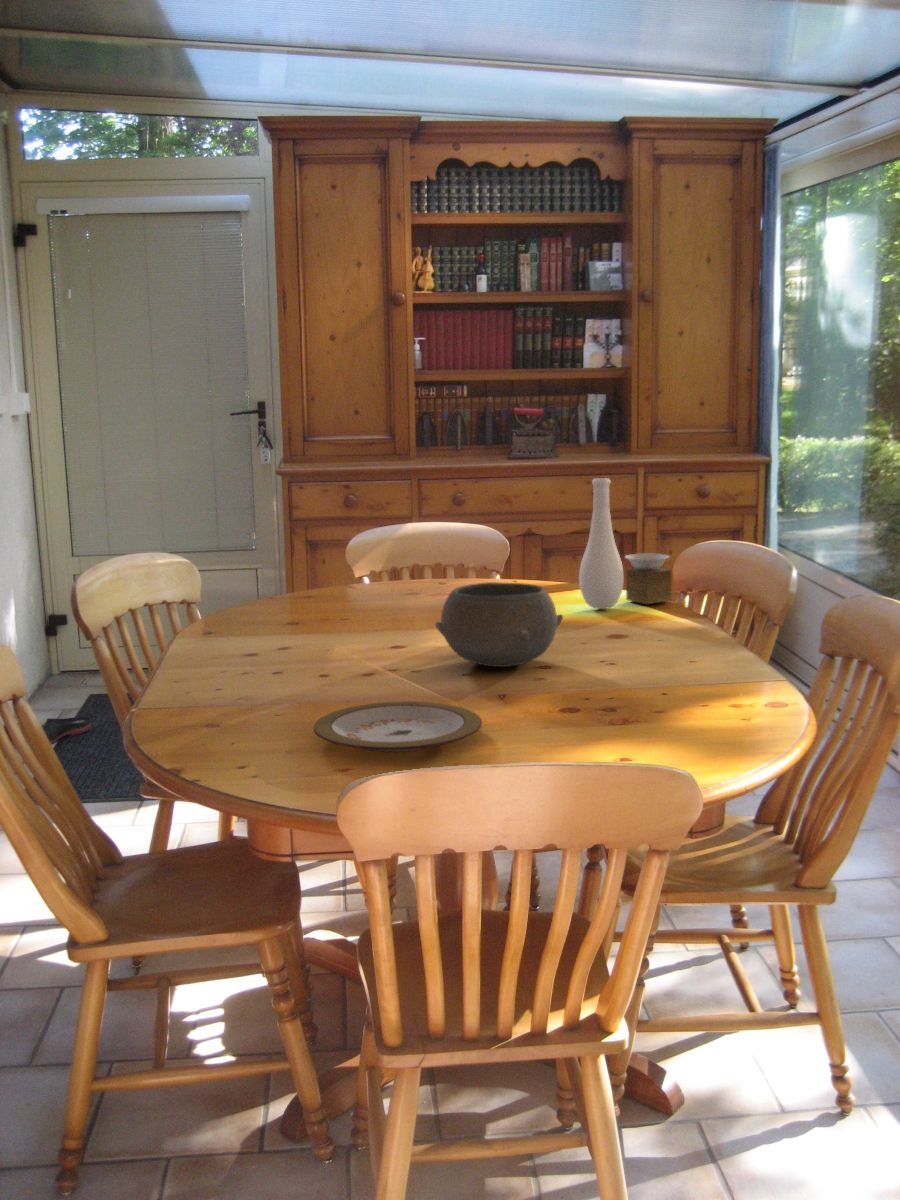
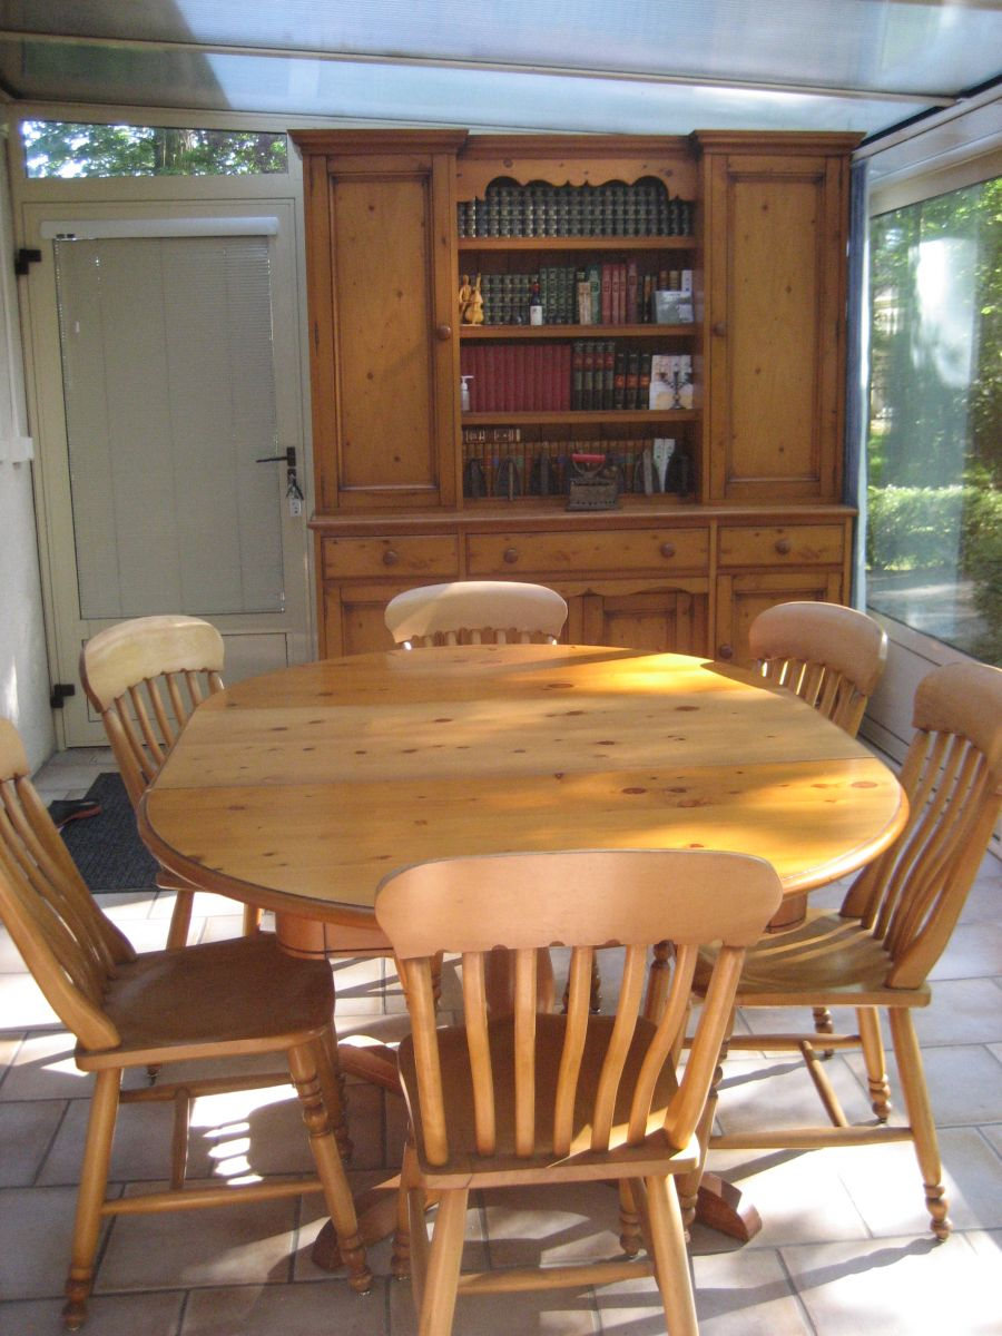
- vase [578,477,672,610]
- plate [313,700,483,753]
- bowl [434,581,564,668]
